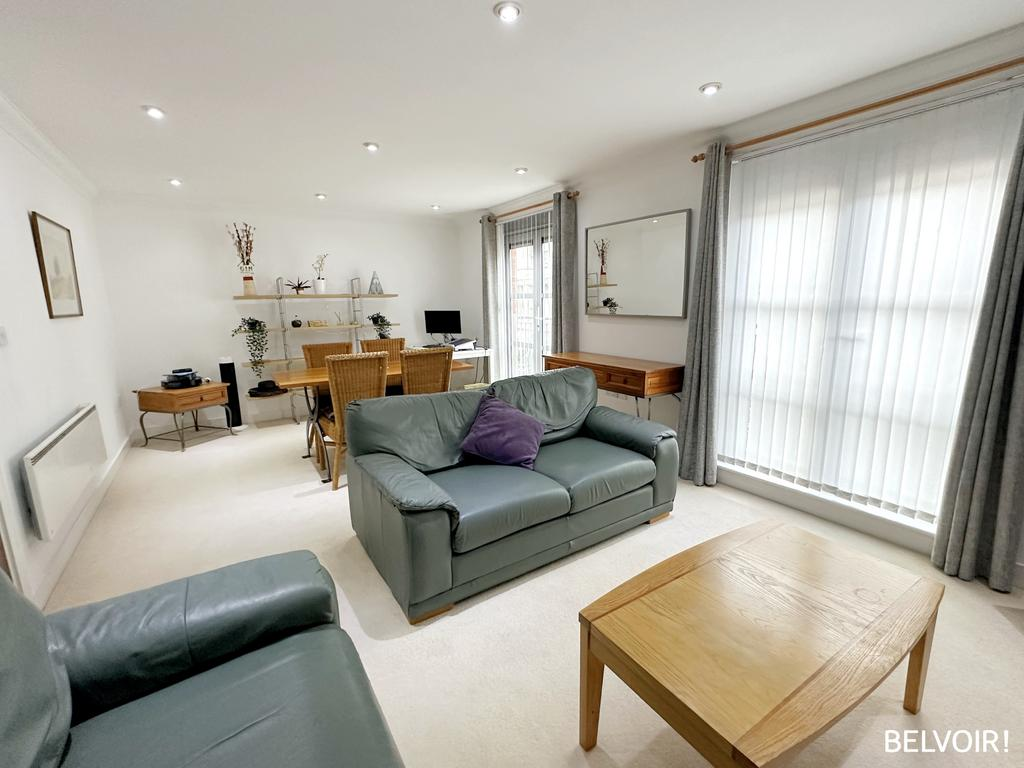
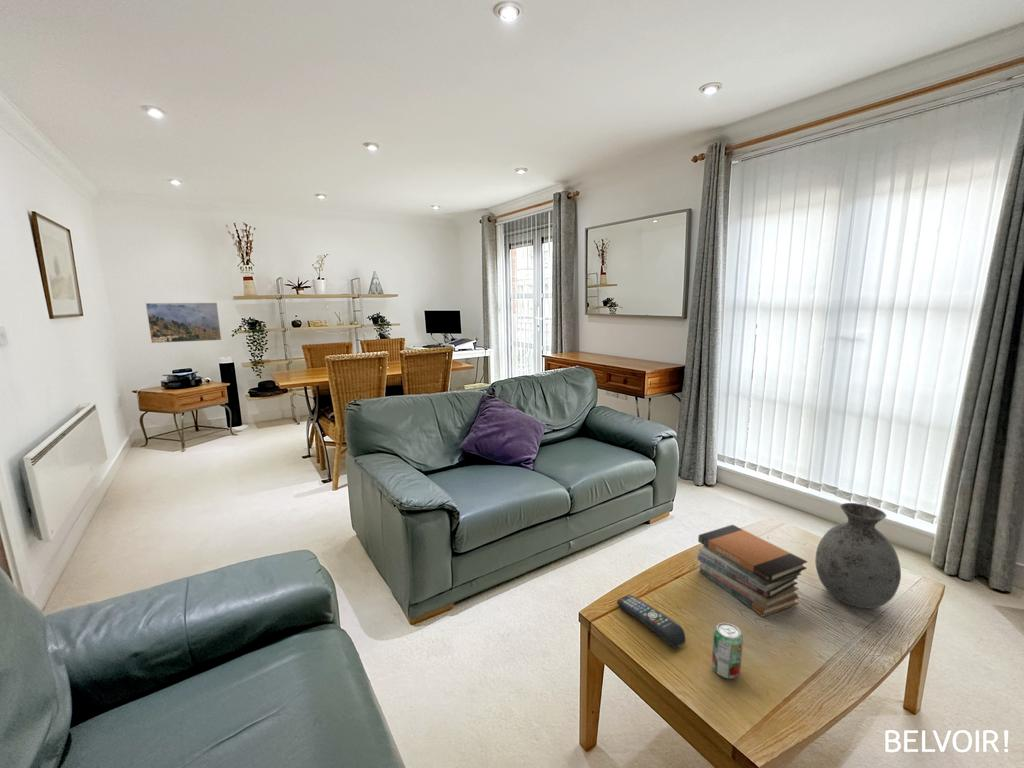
+ beverage can [711,622,744,680]
+ vase [814,502,902,609]
+ remote control [616,594,687,649]
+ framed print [145,302,222,344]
+ book stack [696,524,808,618]
